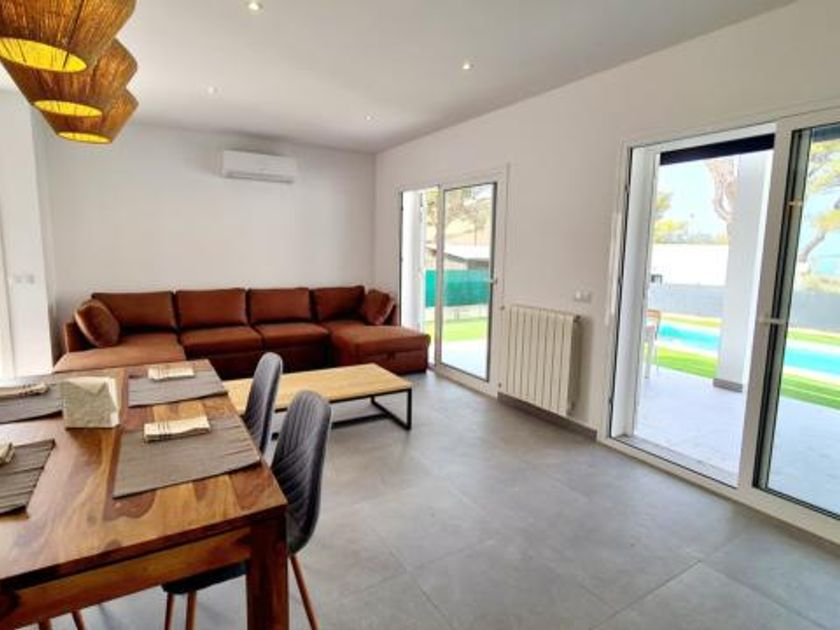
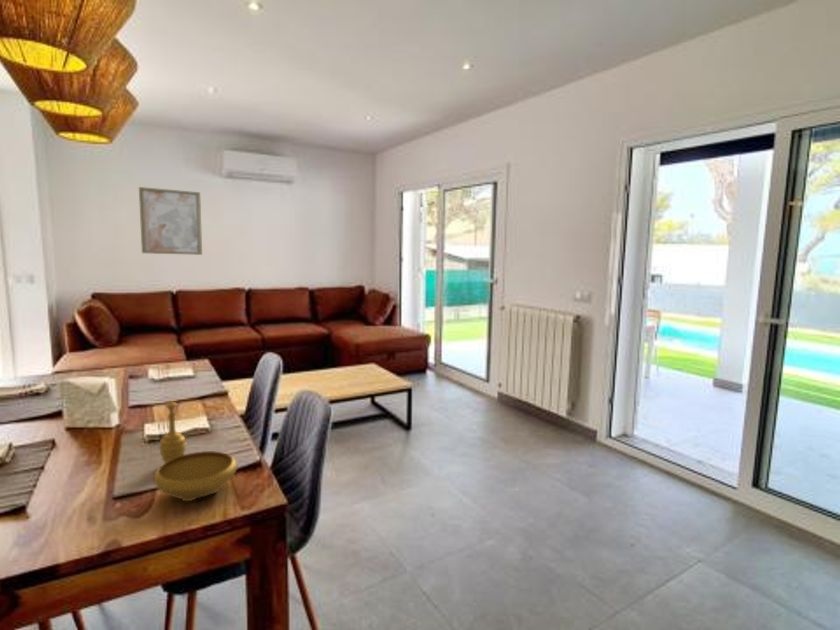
+ wall art [138,186,203,256]
+ decorative bowl [153,400,238,502]
